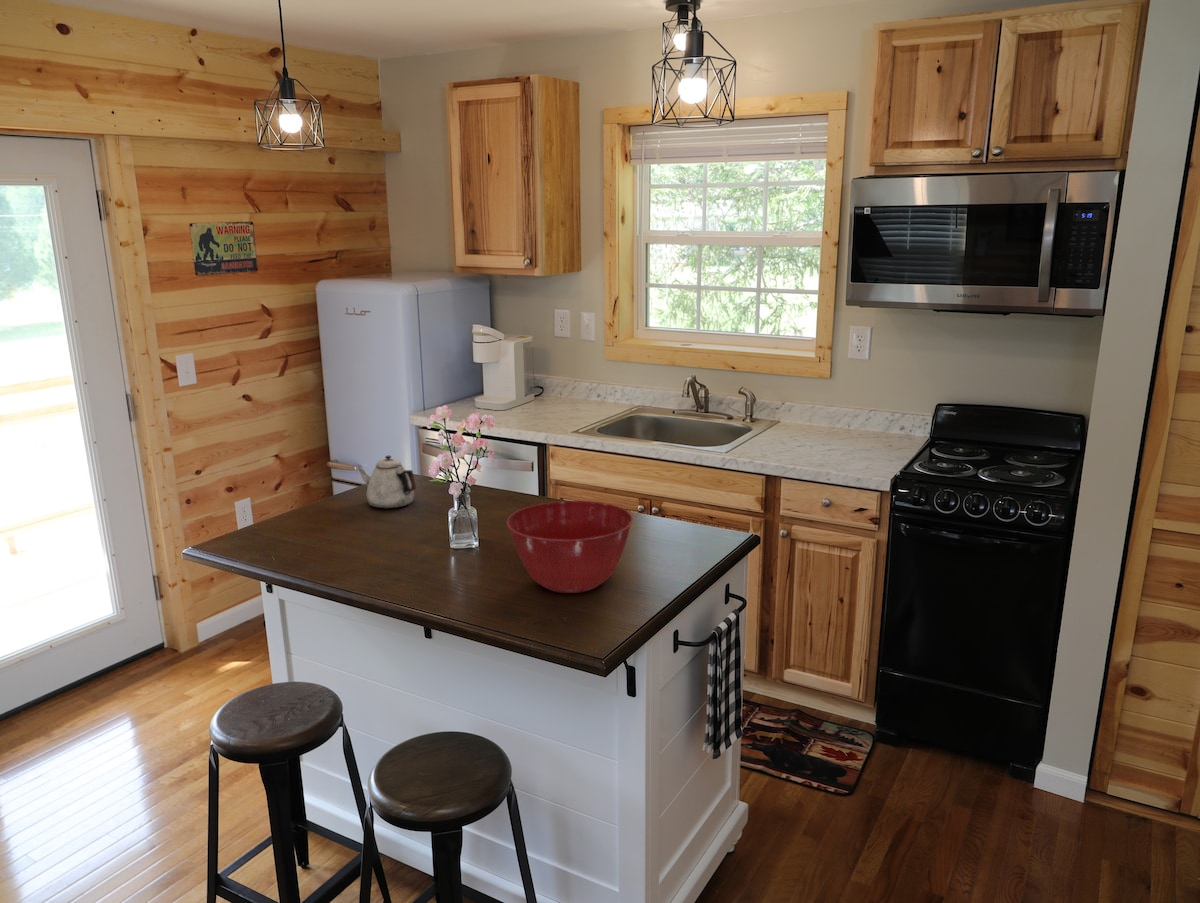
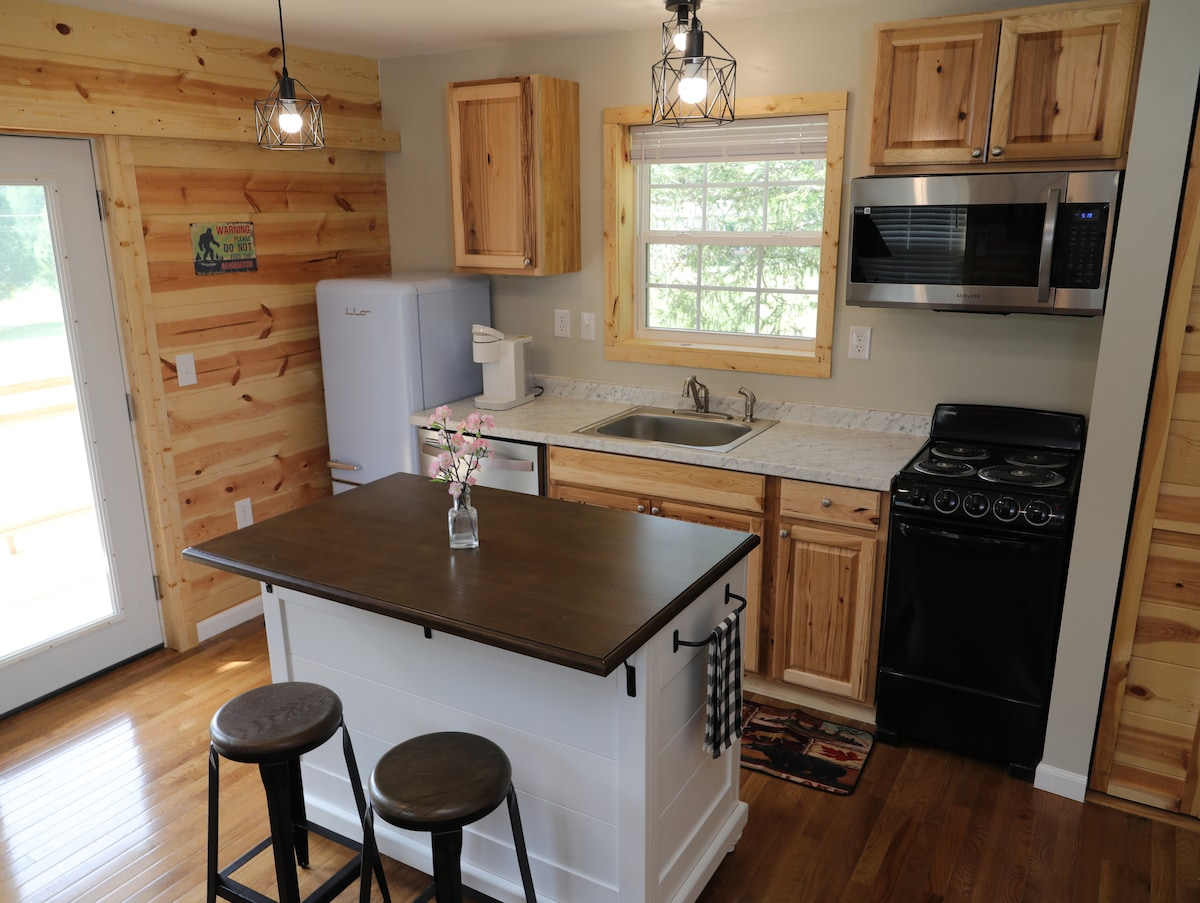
- mixing bowl [506,500,634,594]
- teapot [357,455,417,510]
